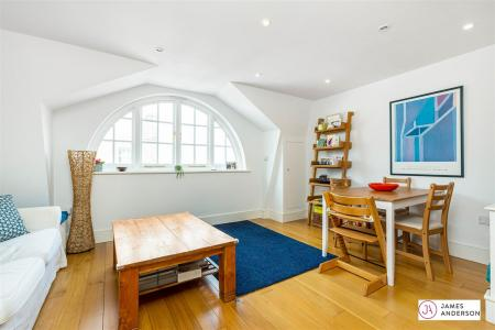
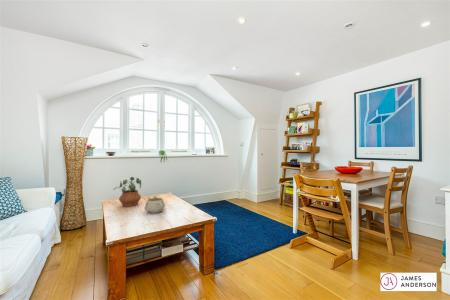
+ potted plant [112,176,142,208]
+ teapot [144,195,166,214]
